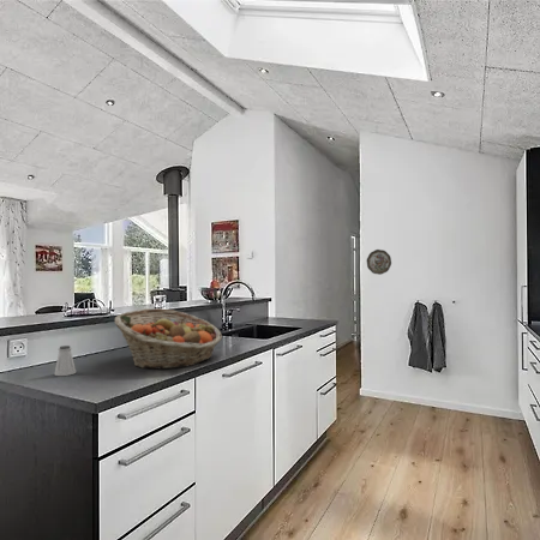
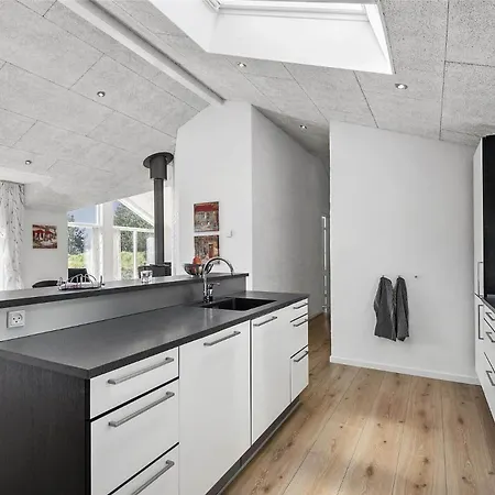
- decorative plate [366,248,392,276]
- fruit basket [113,307,223,370]
- saltshaker [54,344,77,377]
